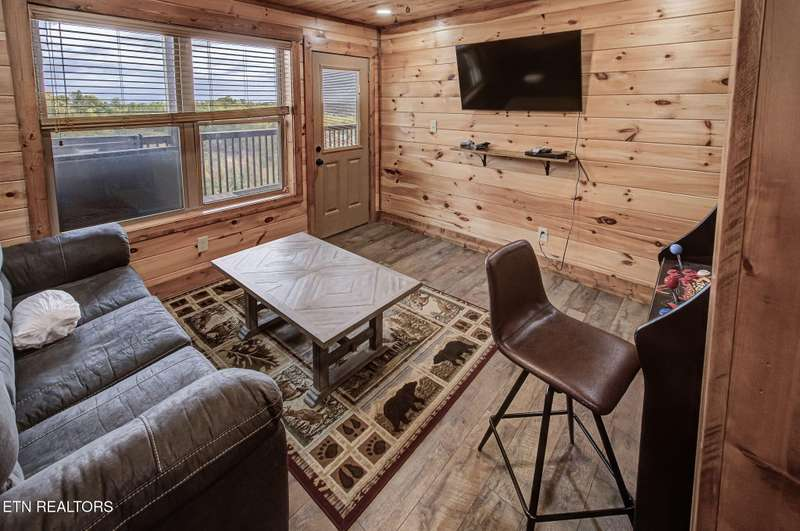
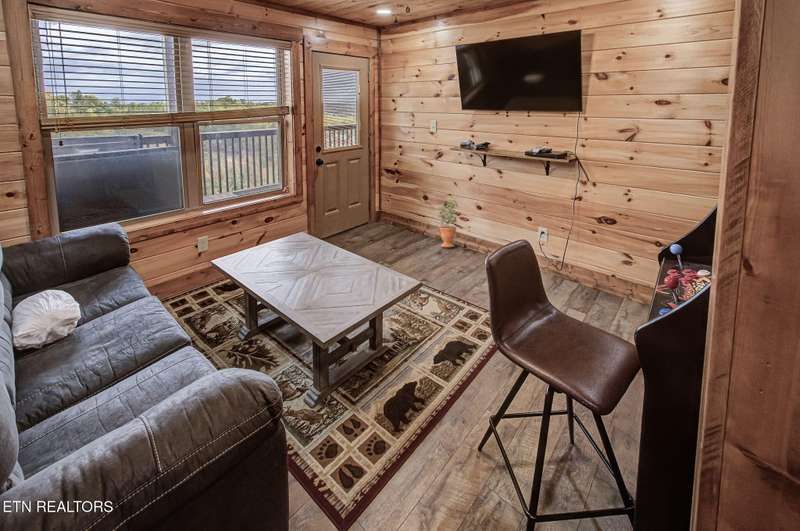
+ potted plant [437,199,459,248]
